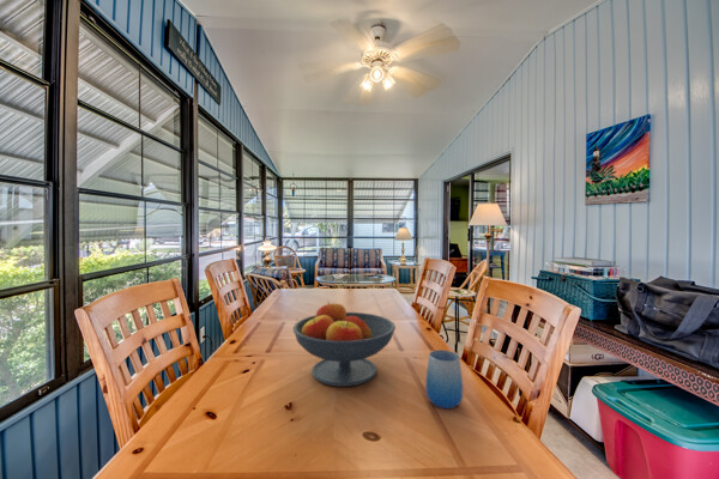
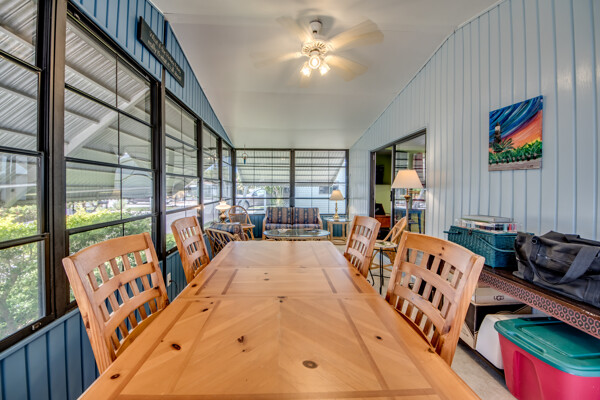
- fruit bowl [291,301,397,388]
- cup [424,348,464,410]
